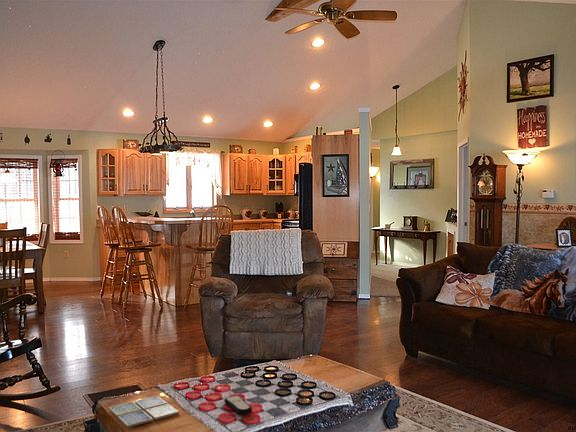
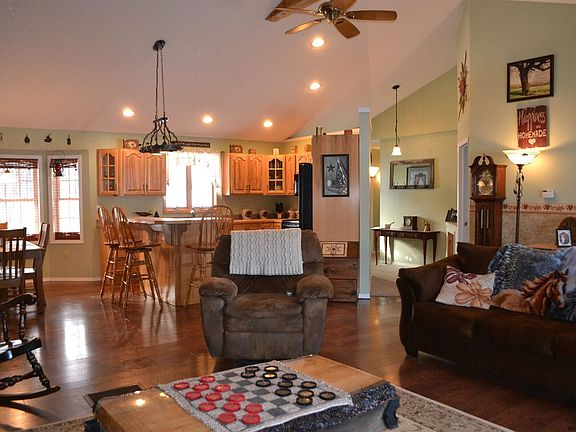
- drink coaster [108,395,180,428]
- remote control [223,395,253,415]
